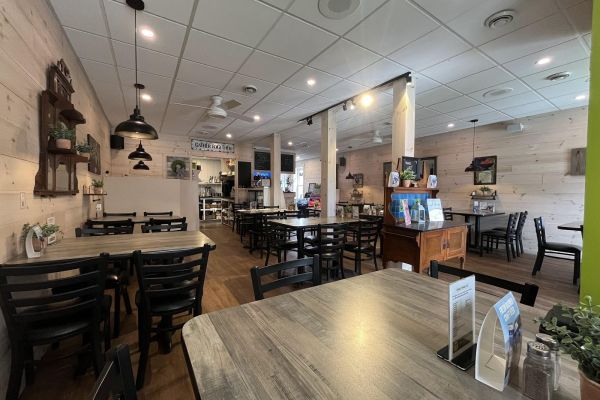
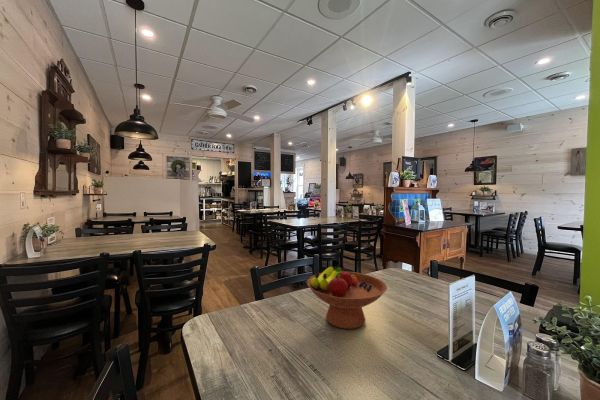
+ fruit bowl [306,266,388,330]
